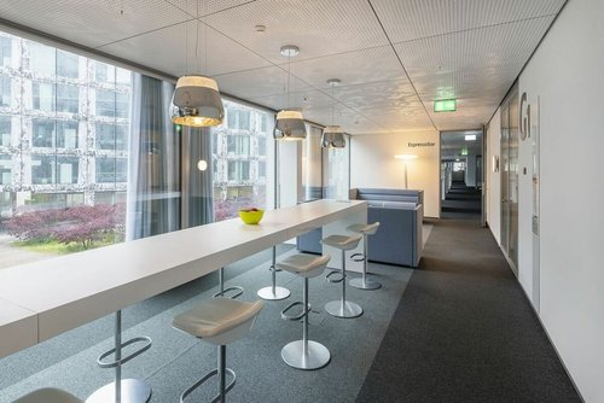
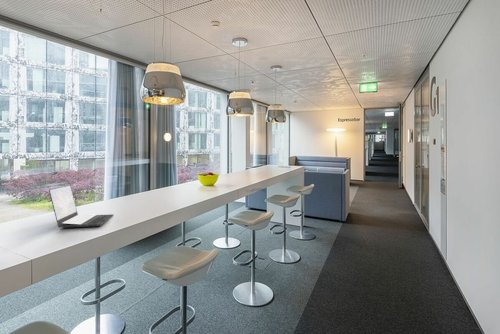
+ laptop [48,184,114,229]
